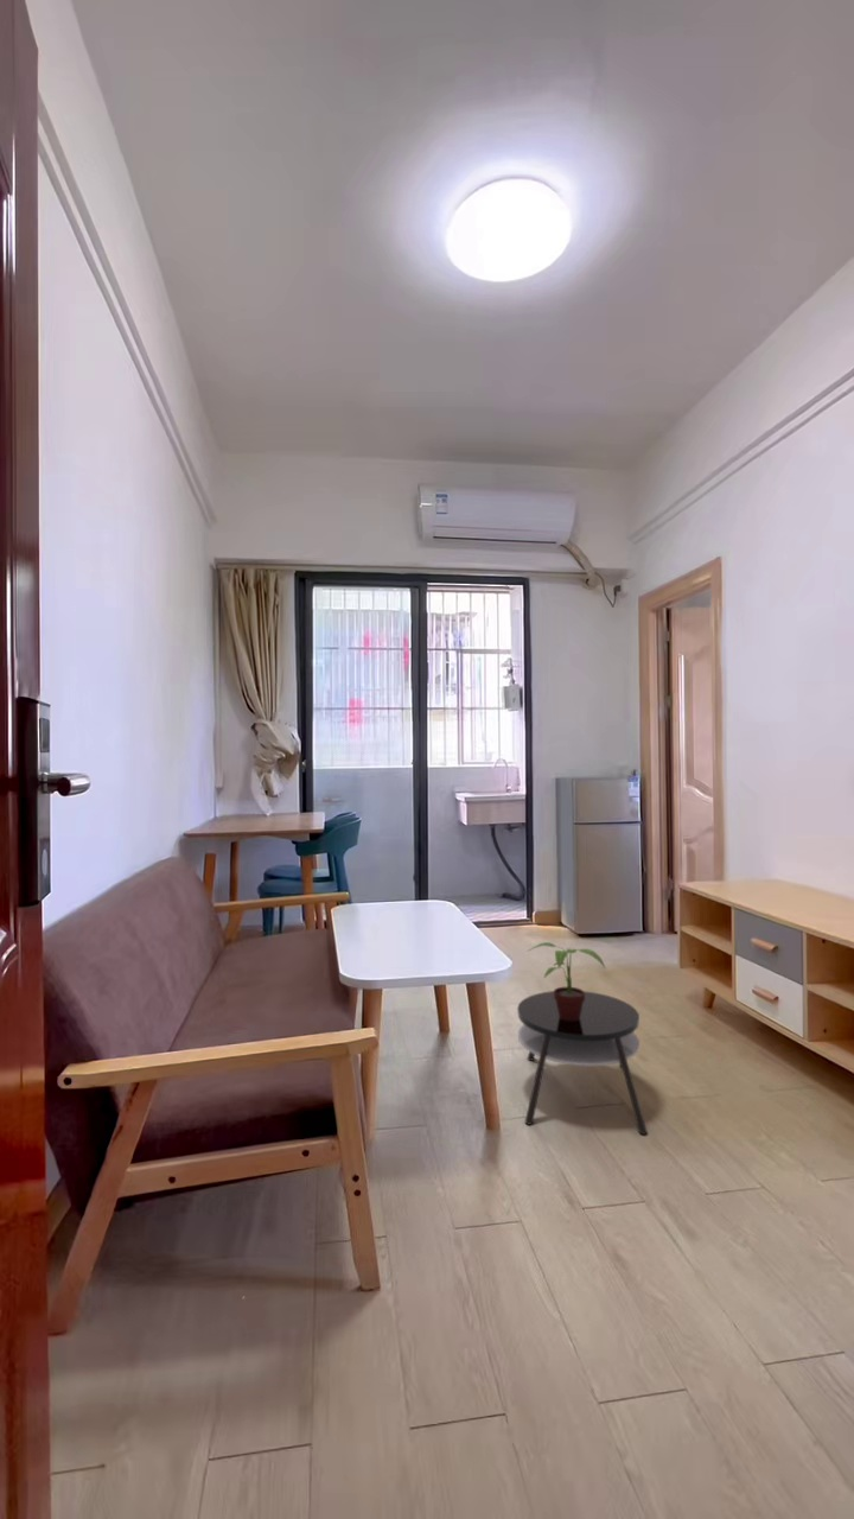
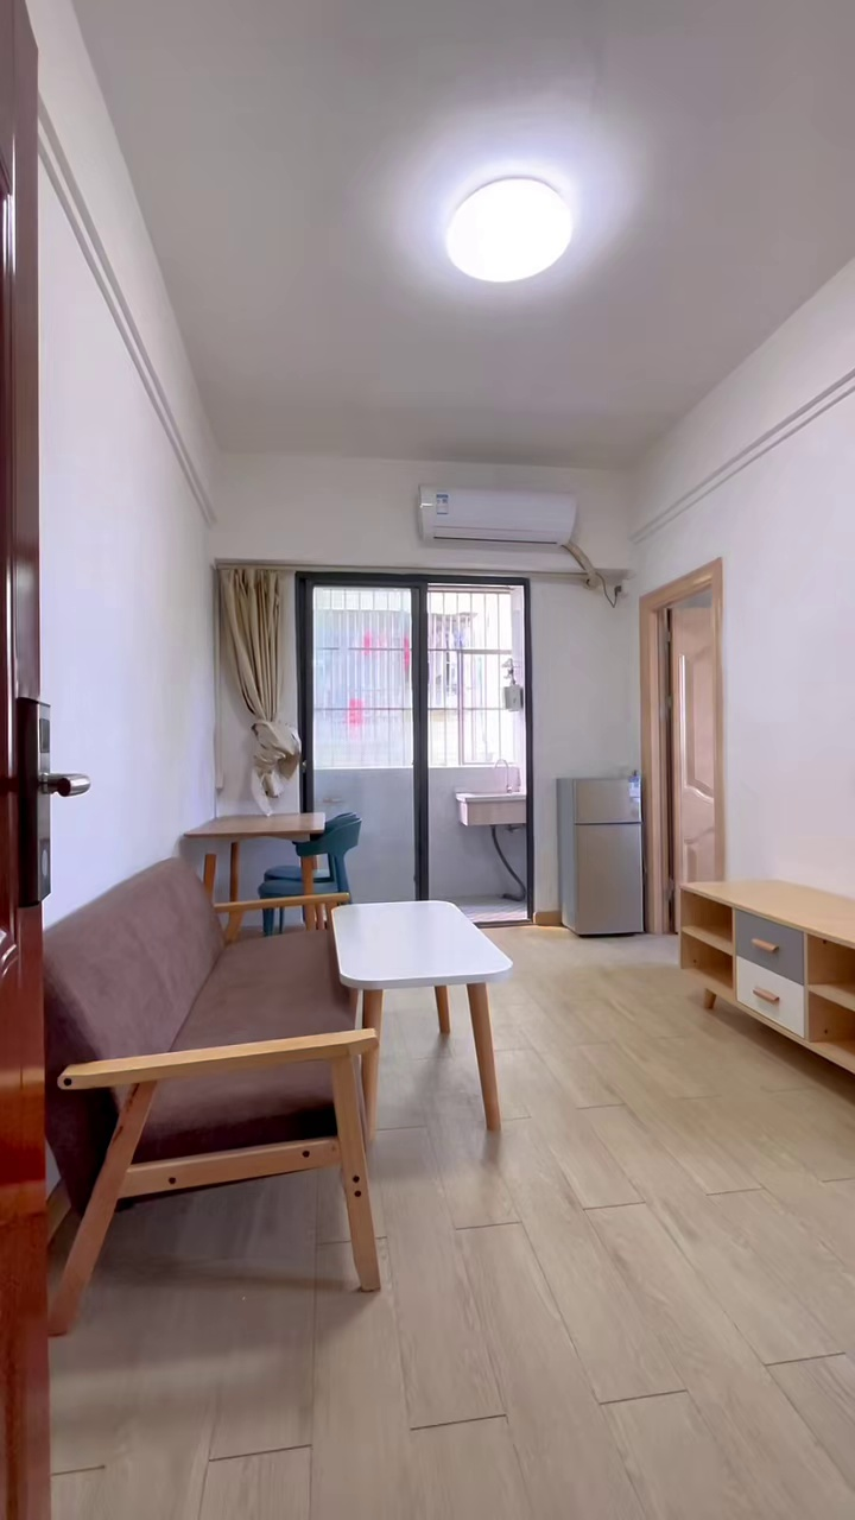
- potted plant [525,941,607,1021]
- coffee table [516,990,649,1136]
